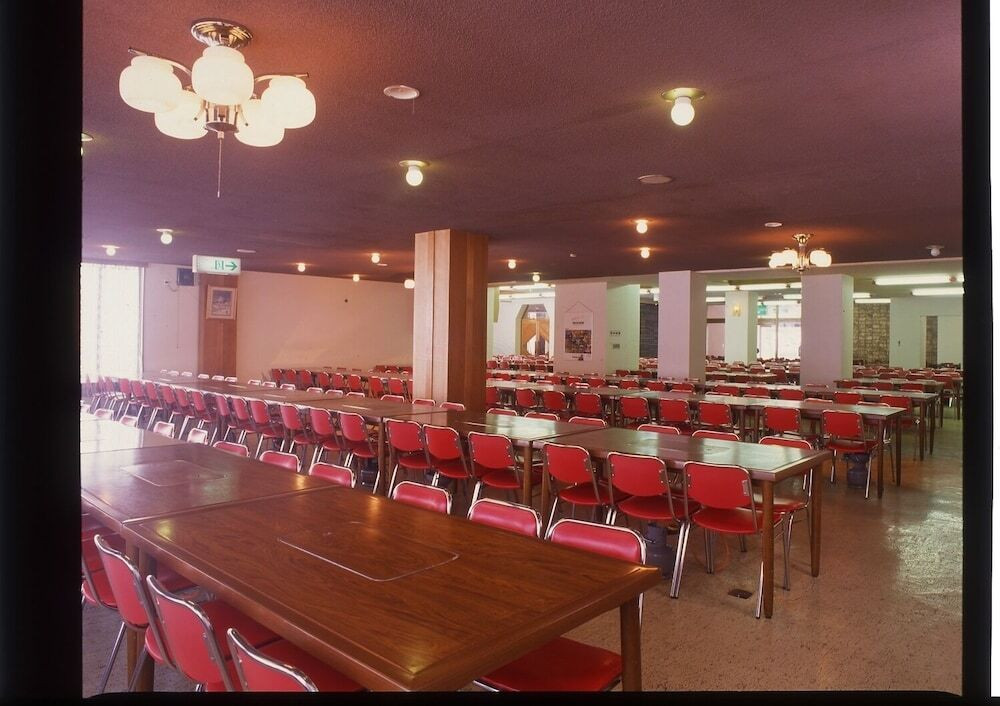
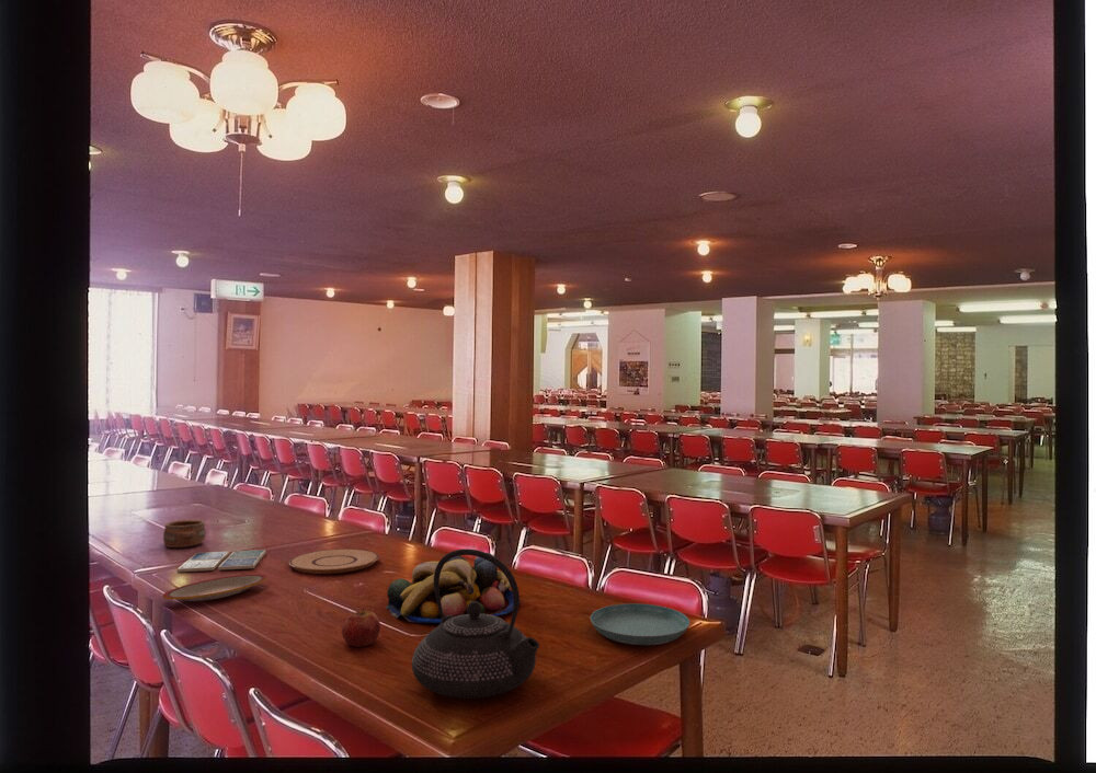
+ apple [341,607,381,647]
+ teapot [411,547,540,700]
+ fruit bowl [385,552,513,624]
+ saucer [590,602,690,646]
+ plate [161,573,269,602]
+ pottery [162,519,207,549]
+ plate [288,547,380,575]
+ drink coaster [176,549,267,574]
